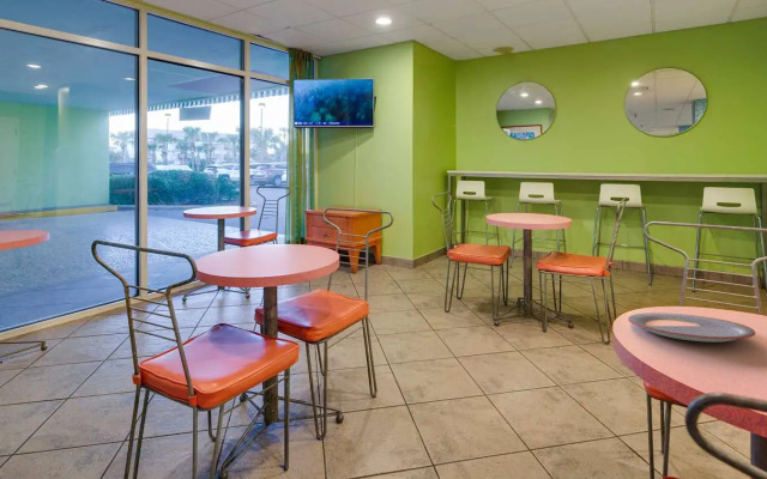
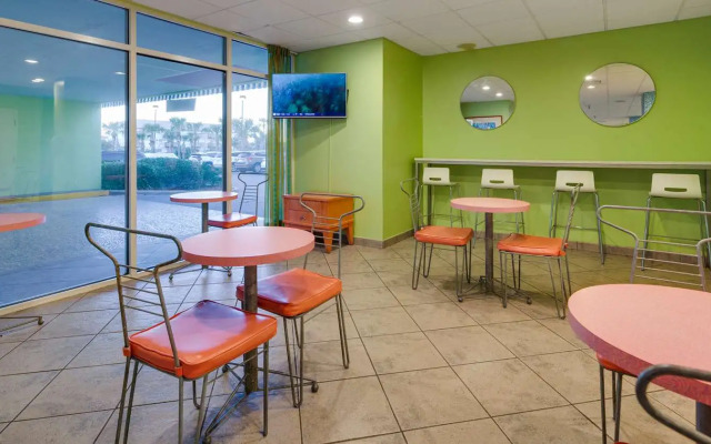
- plate [627,311,757,344]
